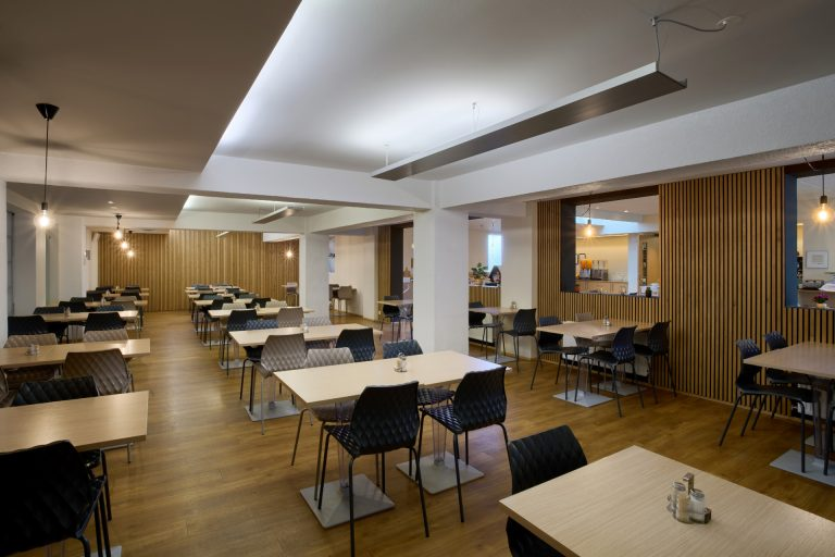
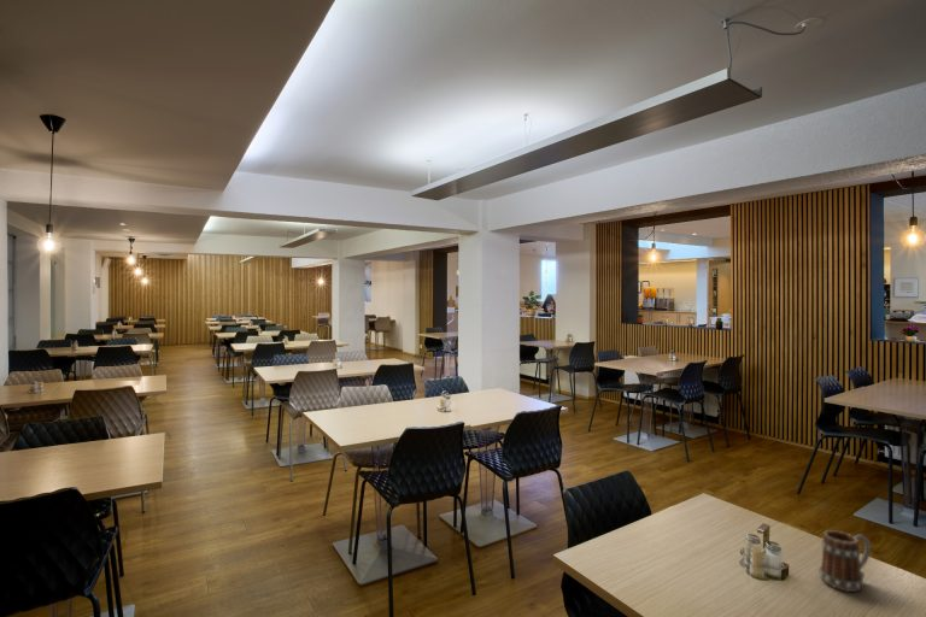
+ mug [817,529,872,593]
